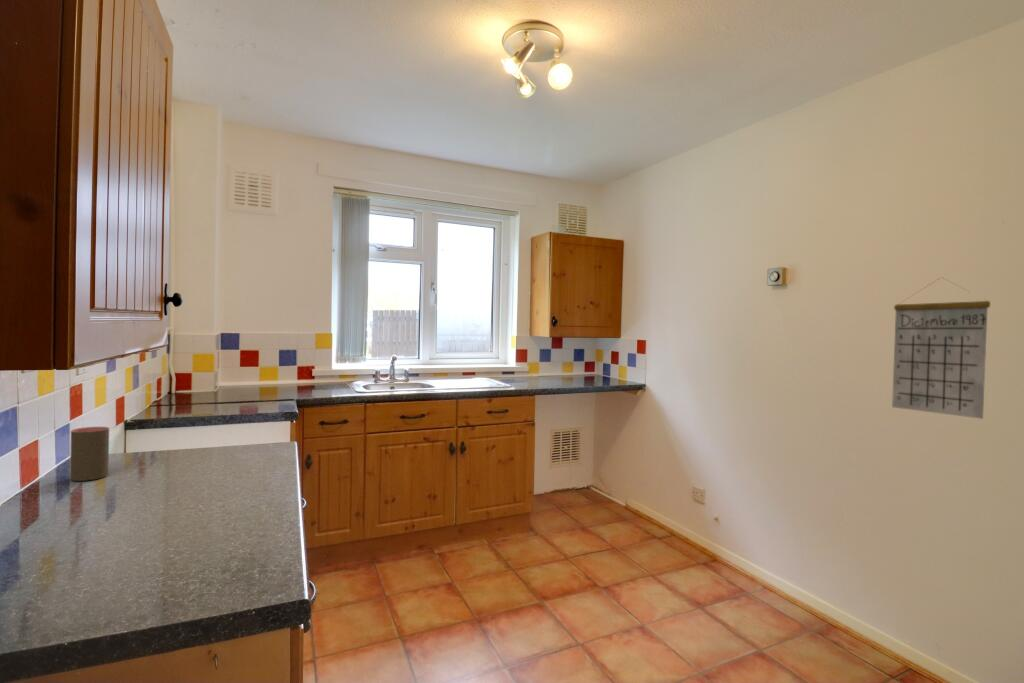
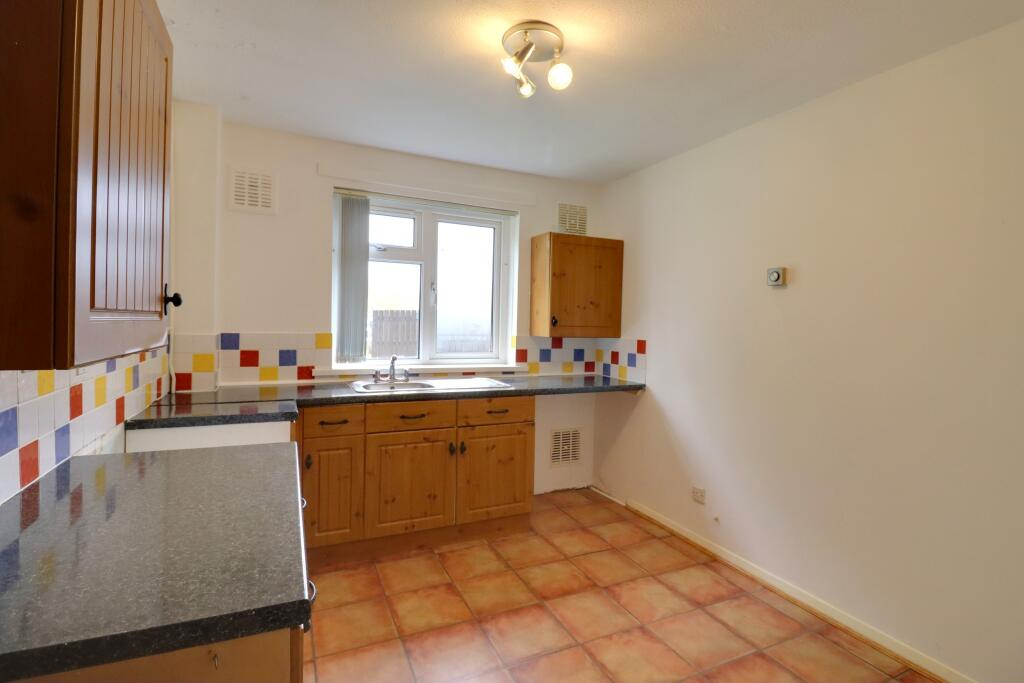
- cup [69,426,110,482]
- calendar [891,276,991,420]
